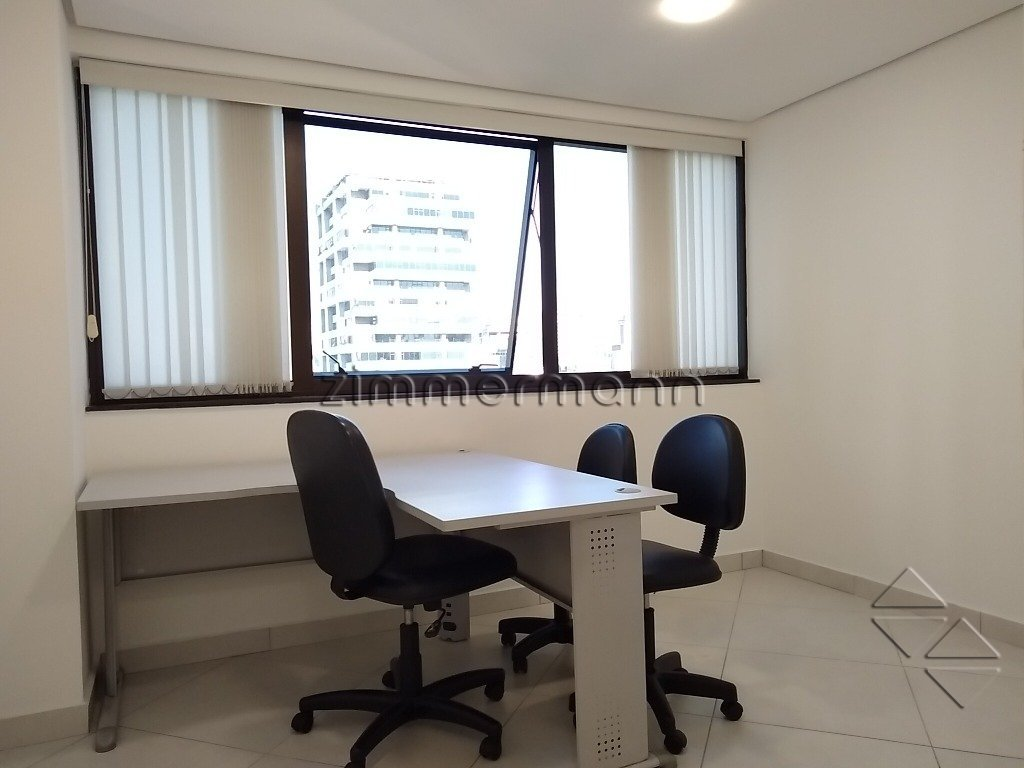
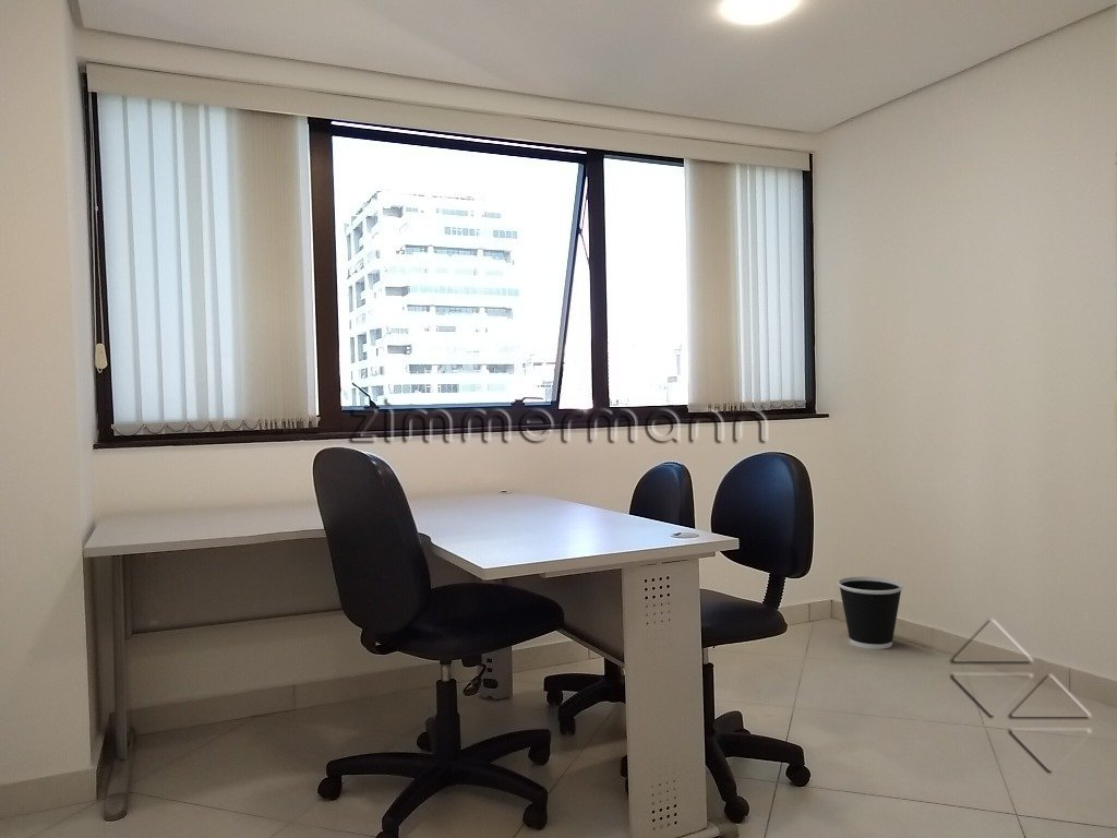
+ wastebasket [837,576,904,650]
